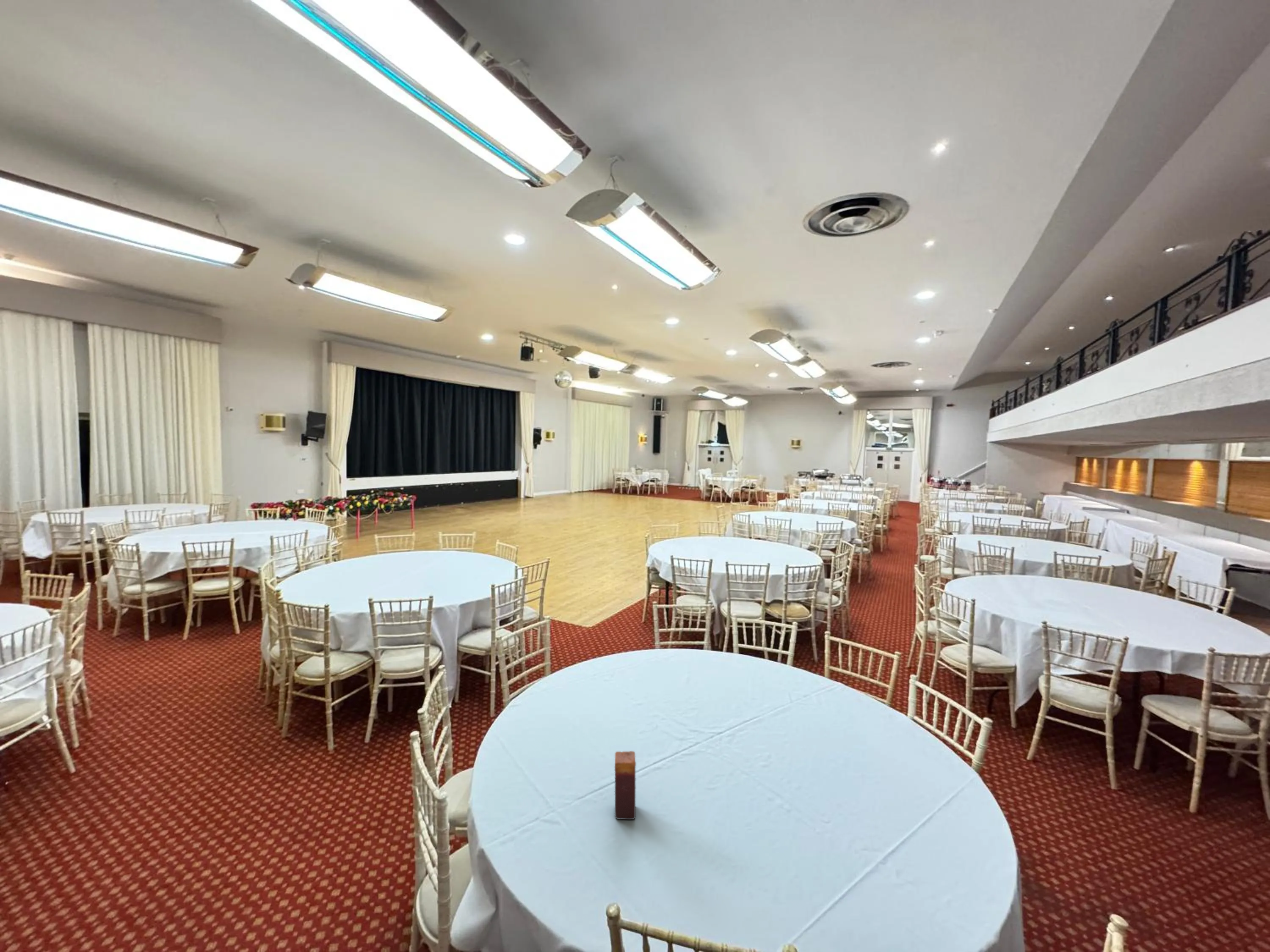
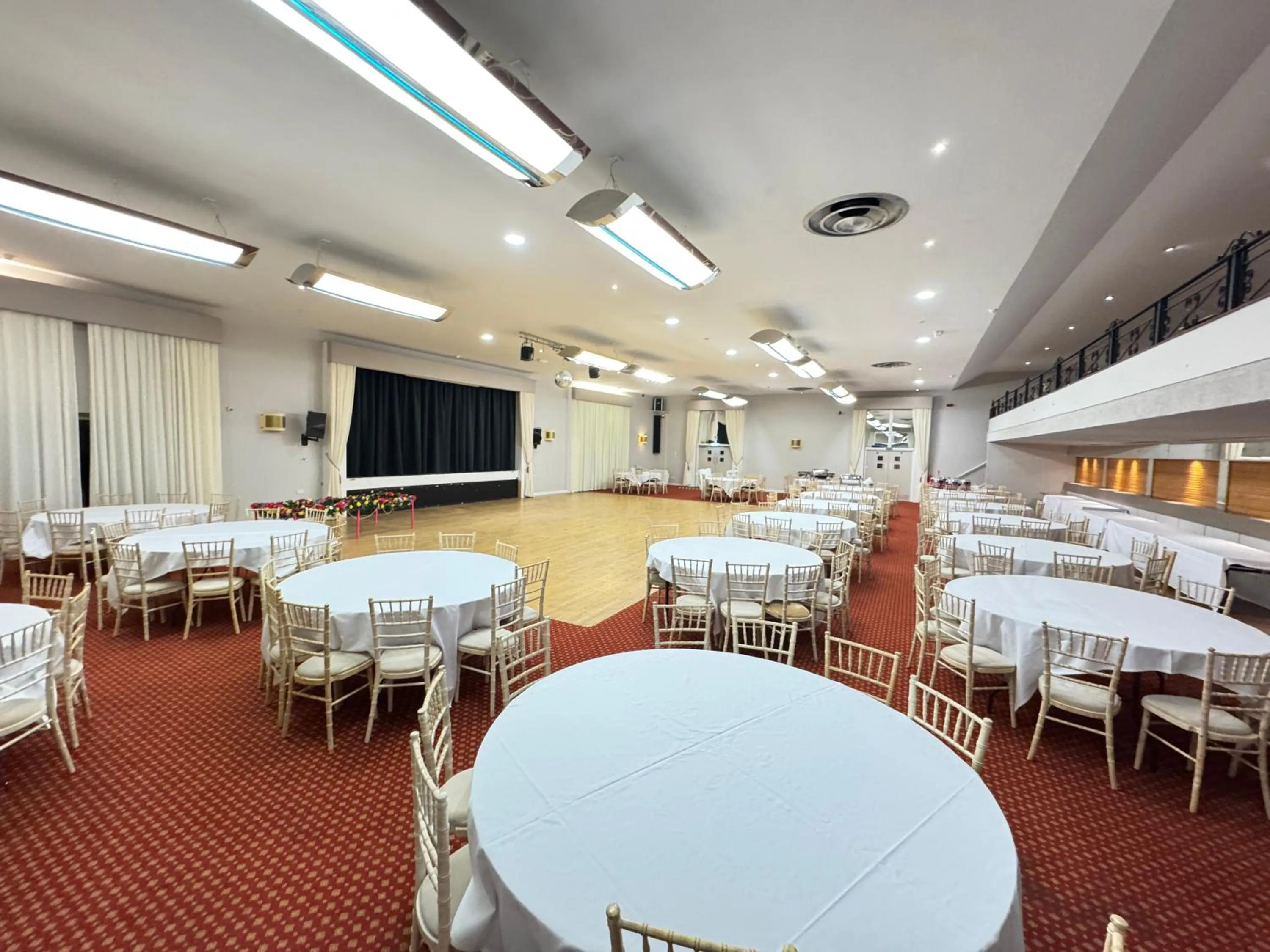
- candle [614,751,636,820]
